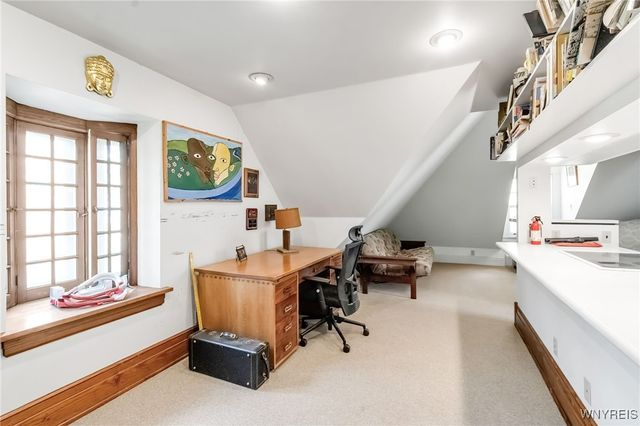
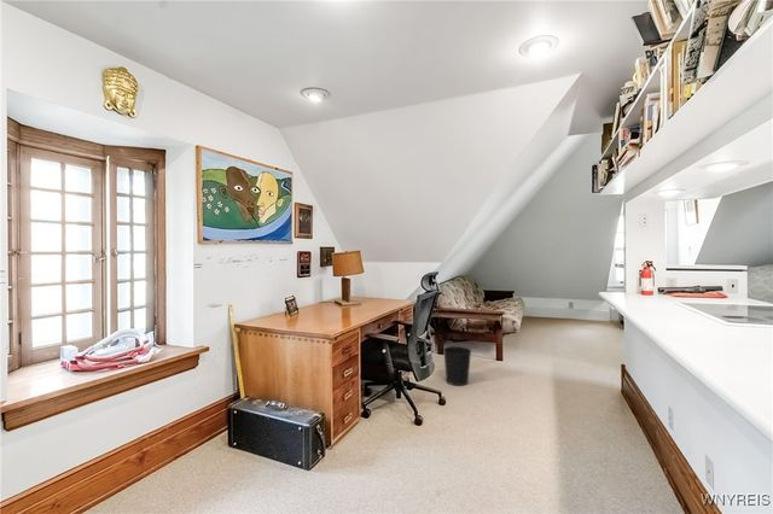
+ wastebasket [442,345,472,387]
